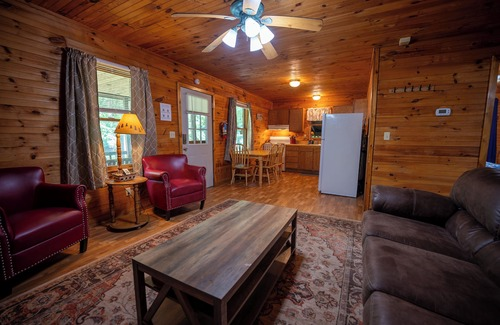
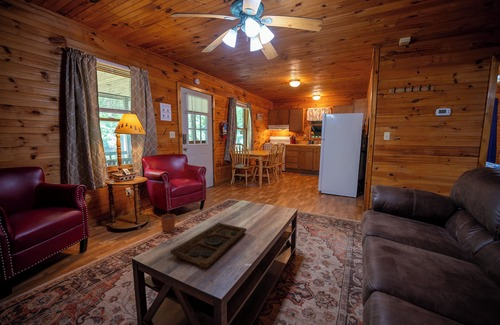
+ plant pot [159,213,177,233]
+ decorative tray [169,222,248,269]
